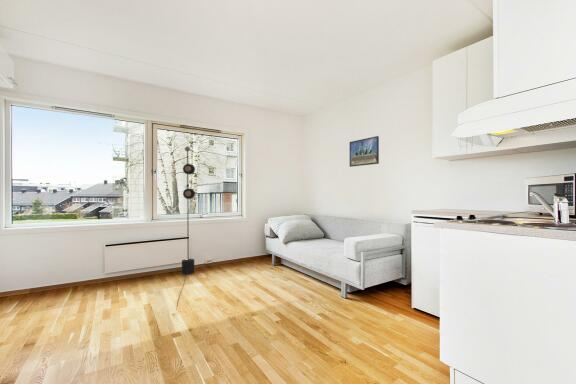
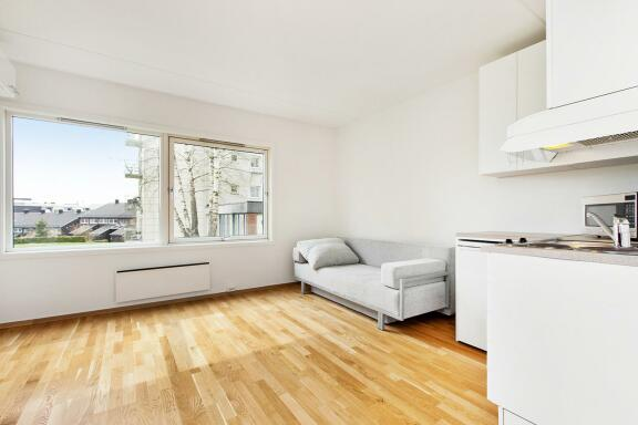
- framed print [349,135,380,168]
- floor lamp [175,145,196,312]
